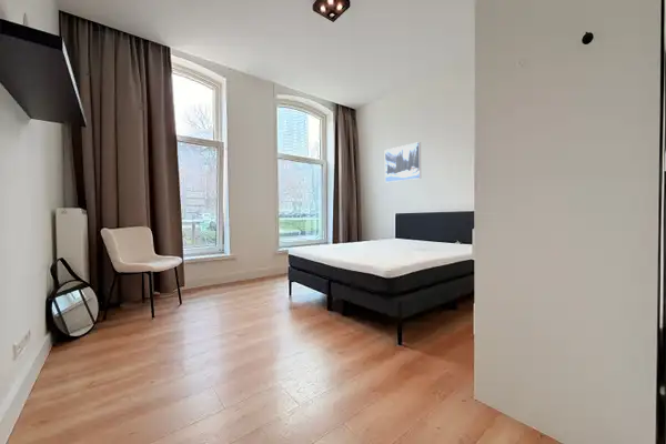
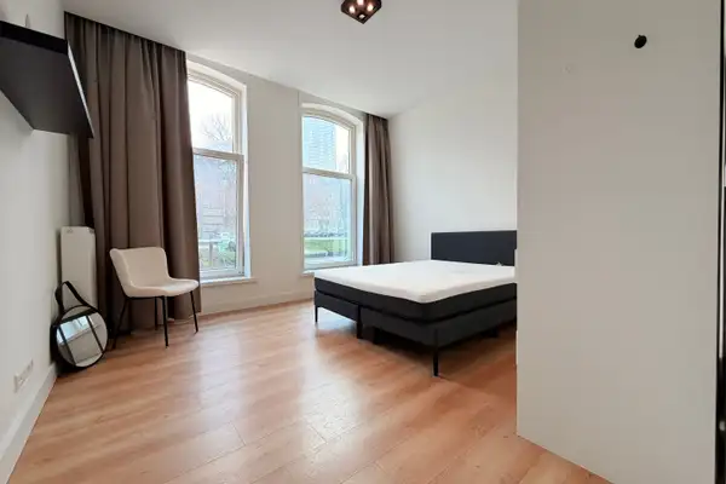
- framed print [384,141,422,183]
